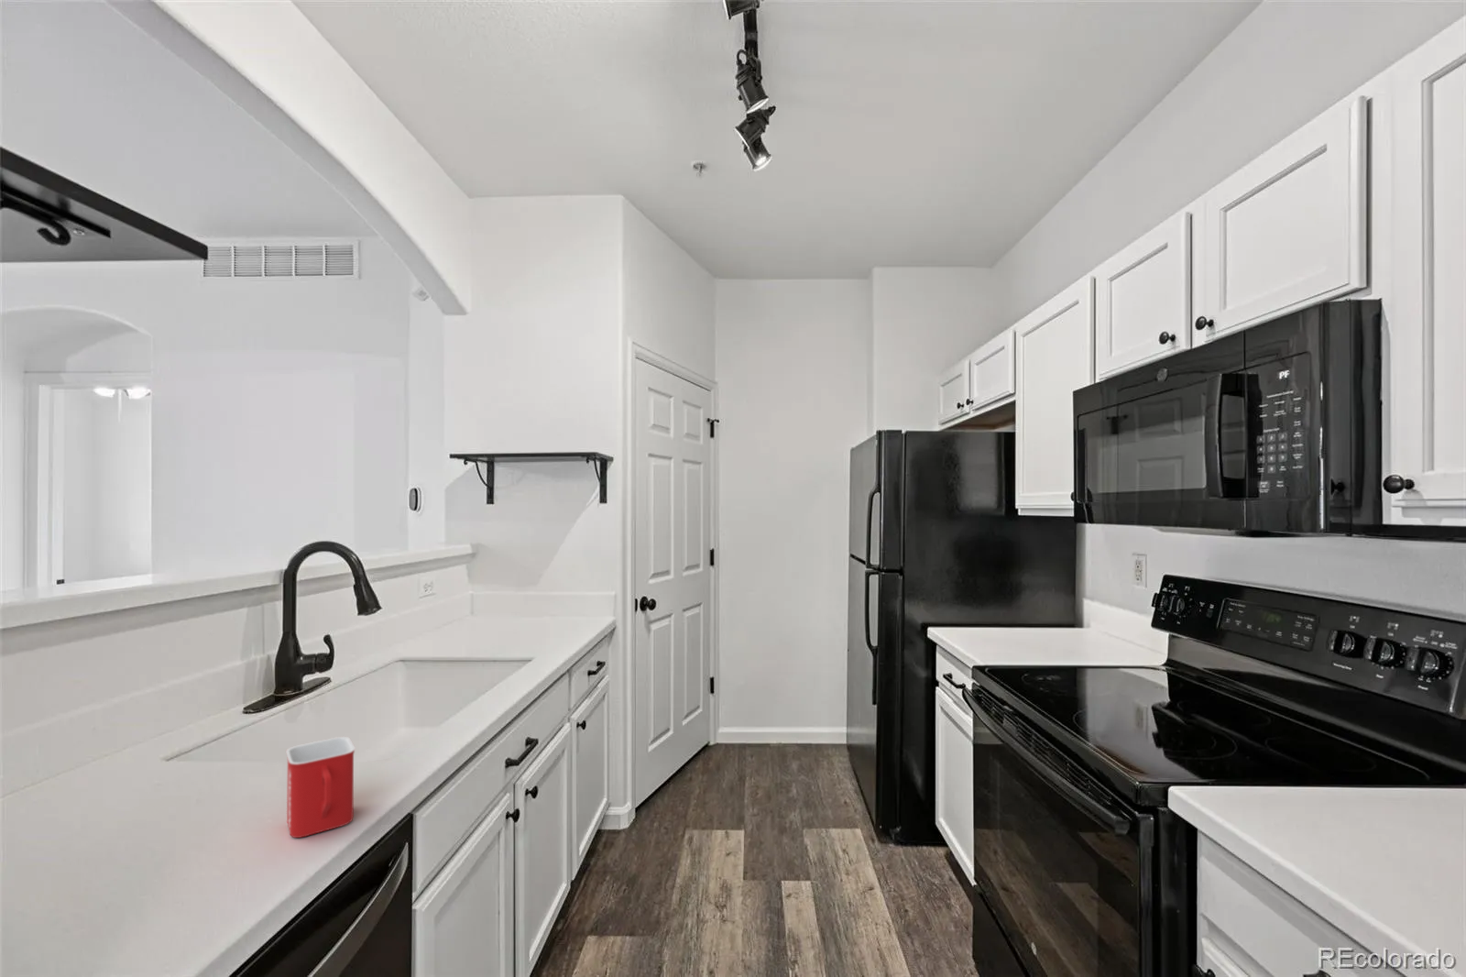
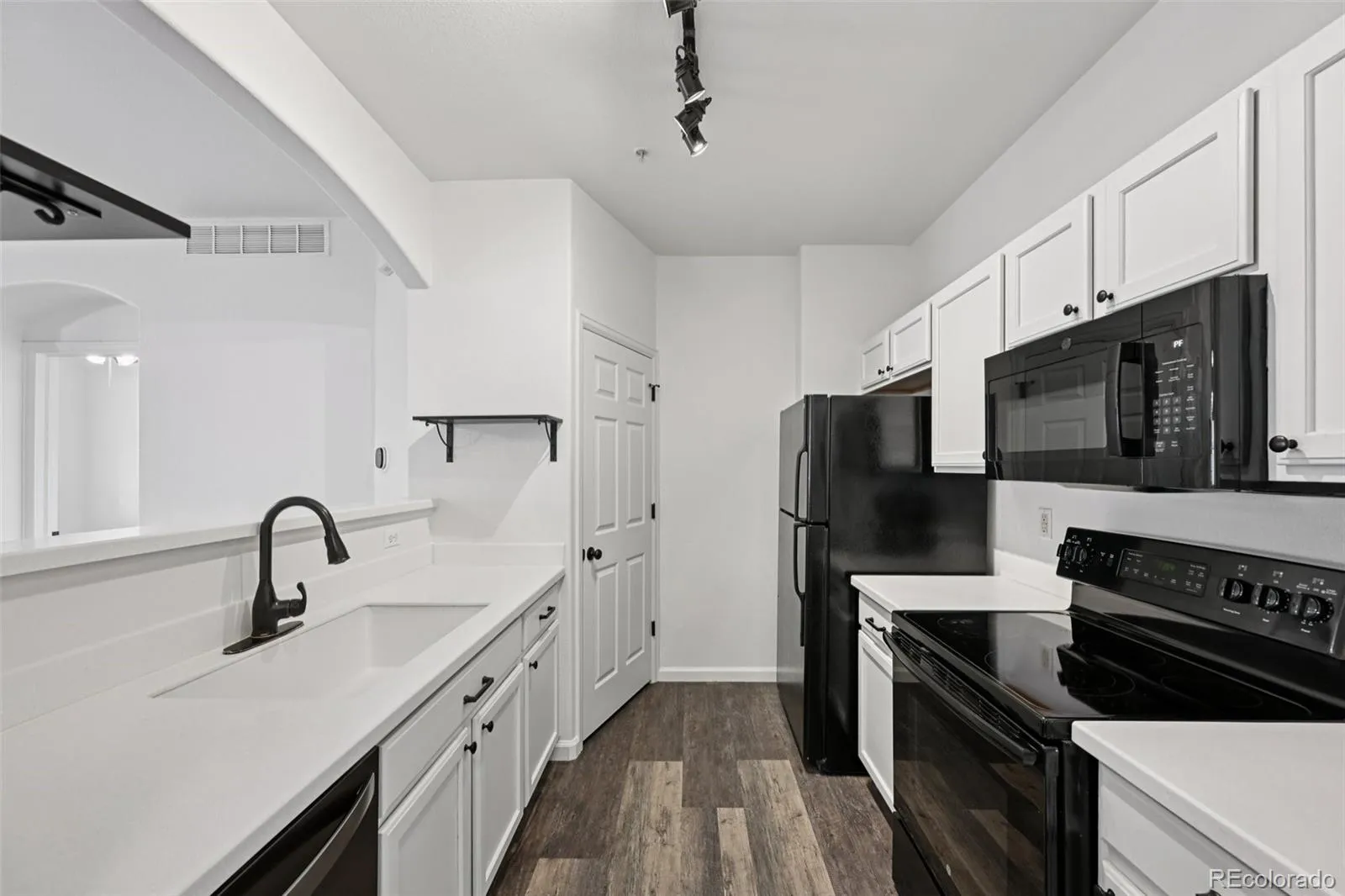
- mug [284,736,356,839]
